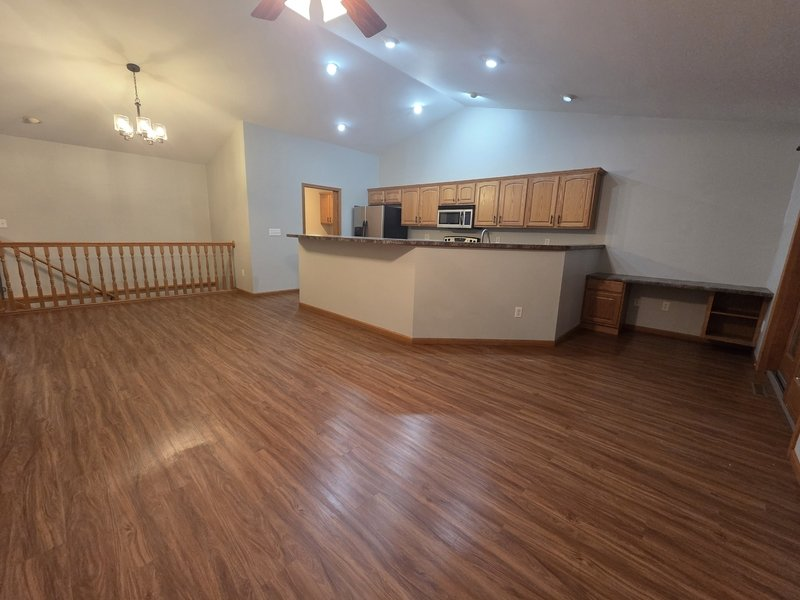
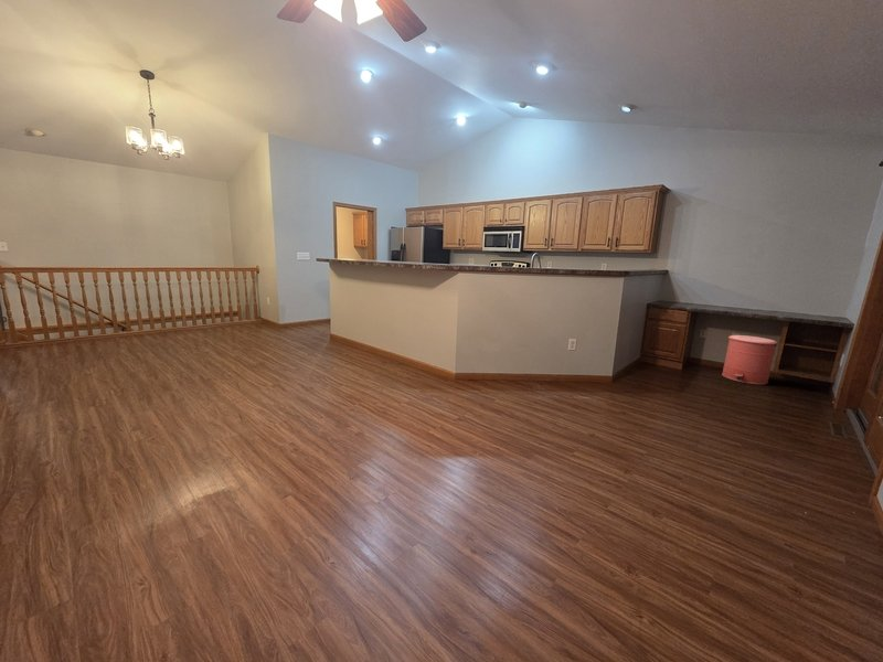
+ trash can [721,334,779,385]
